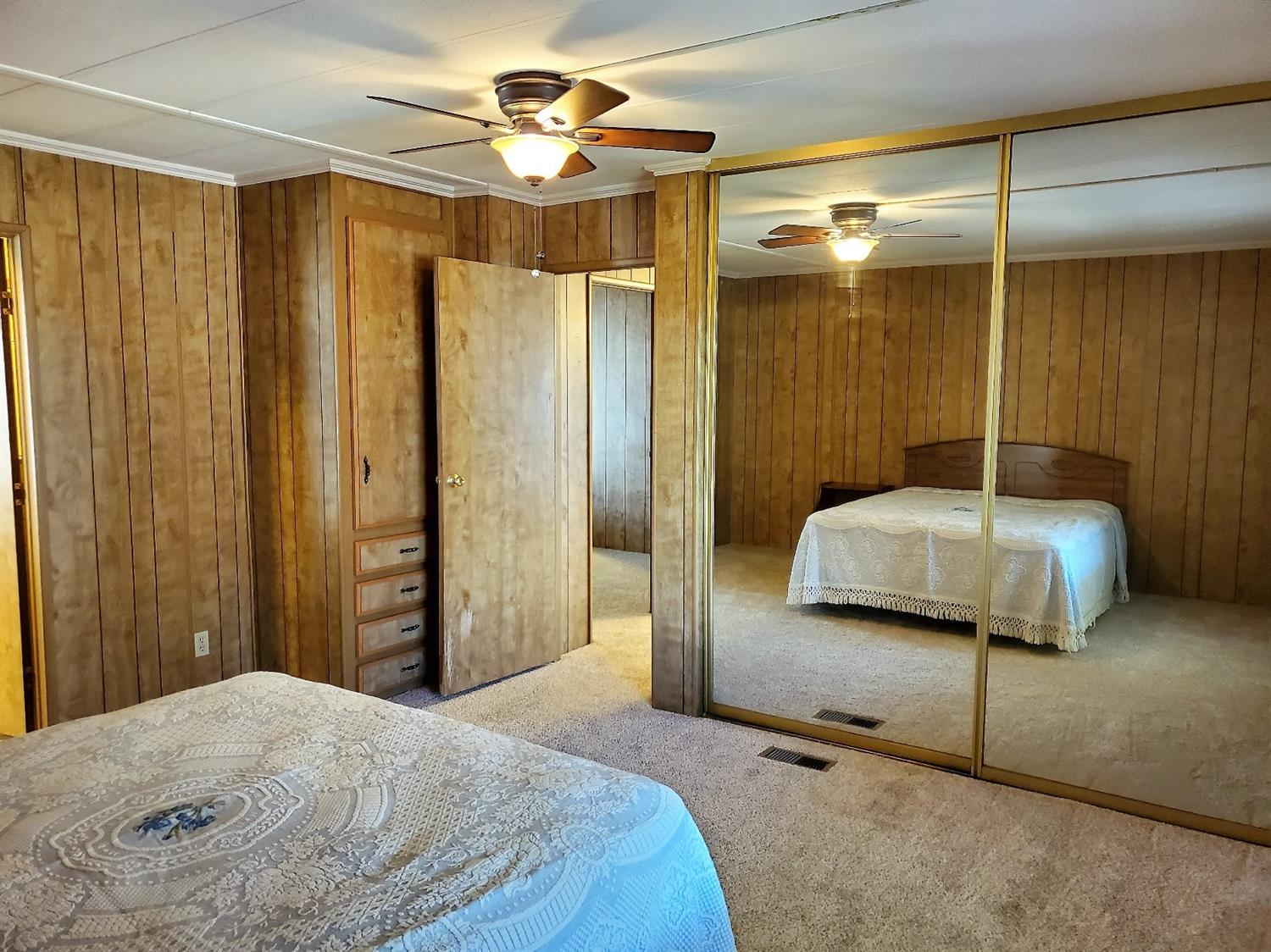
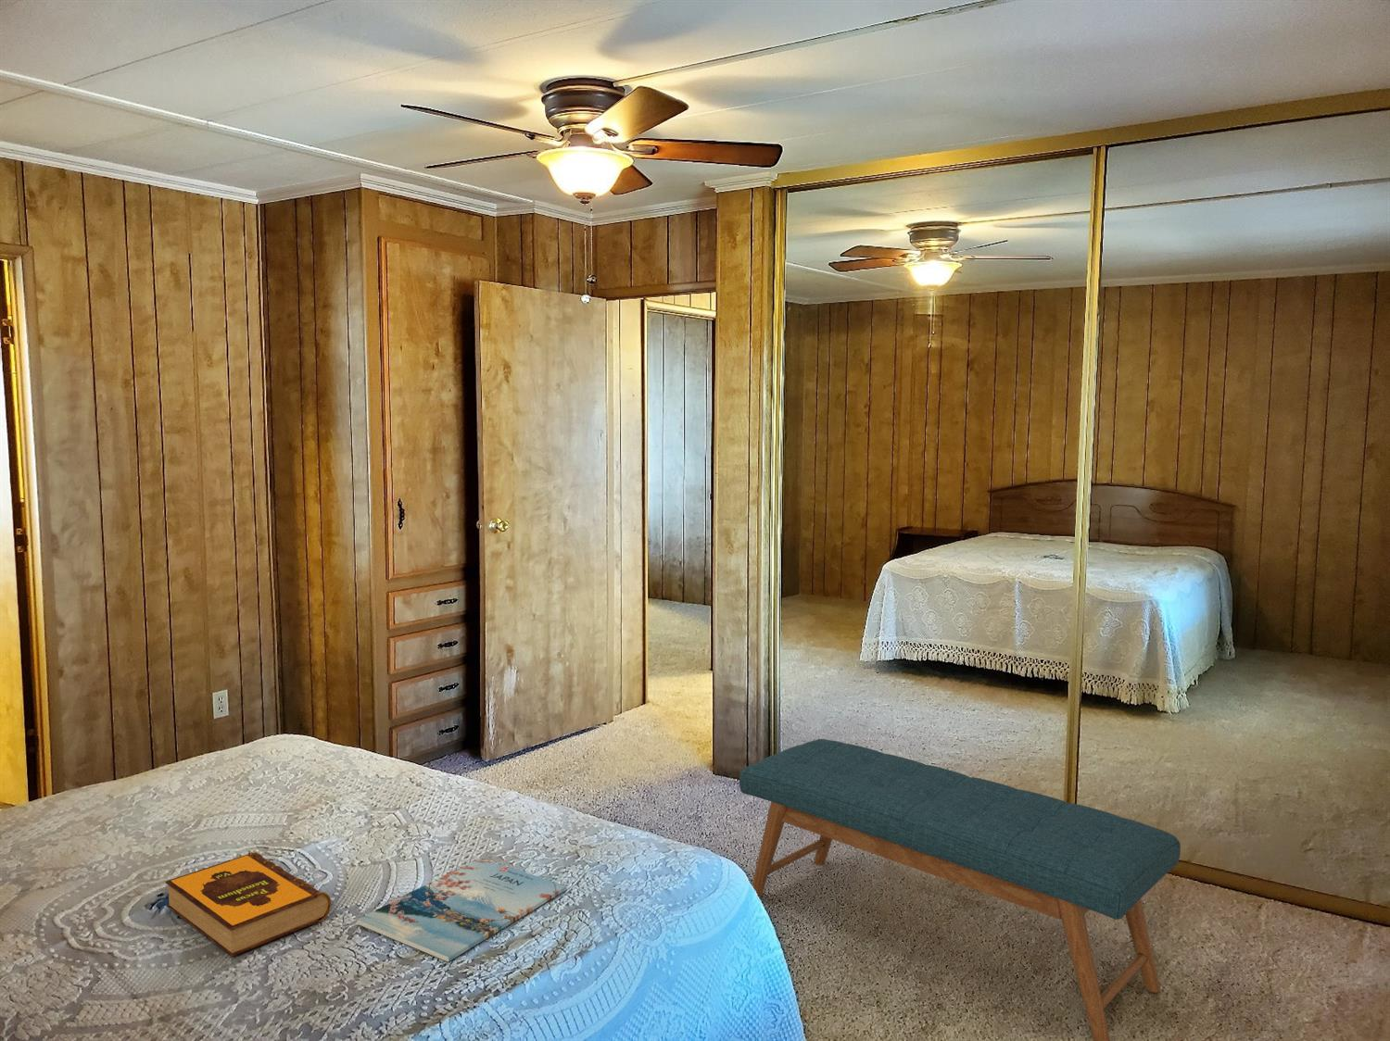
+ magazine [355,856,568,962]
+ bench [738,738,1181,1041]
+ hardback book [165,851,331,958]
